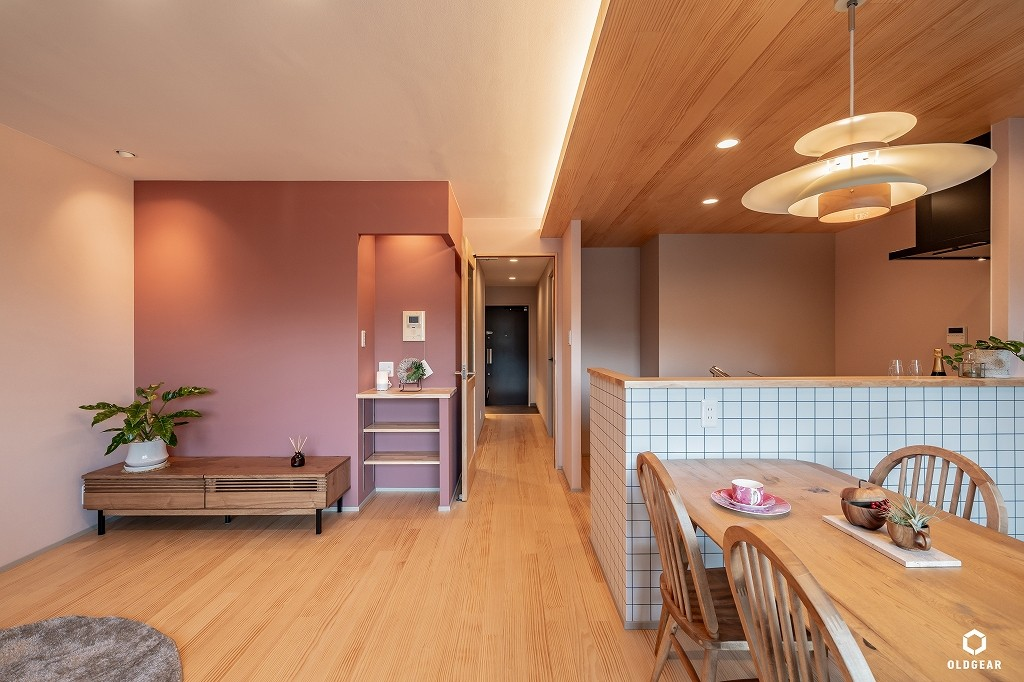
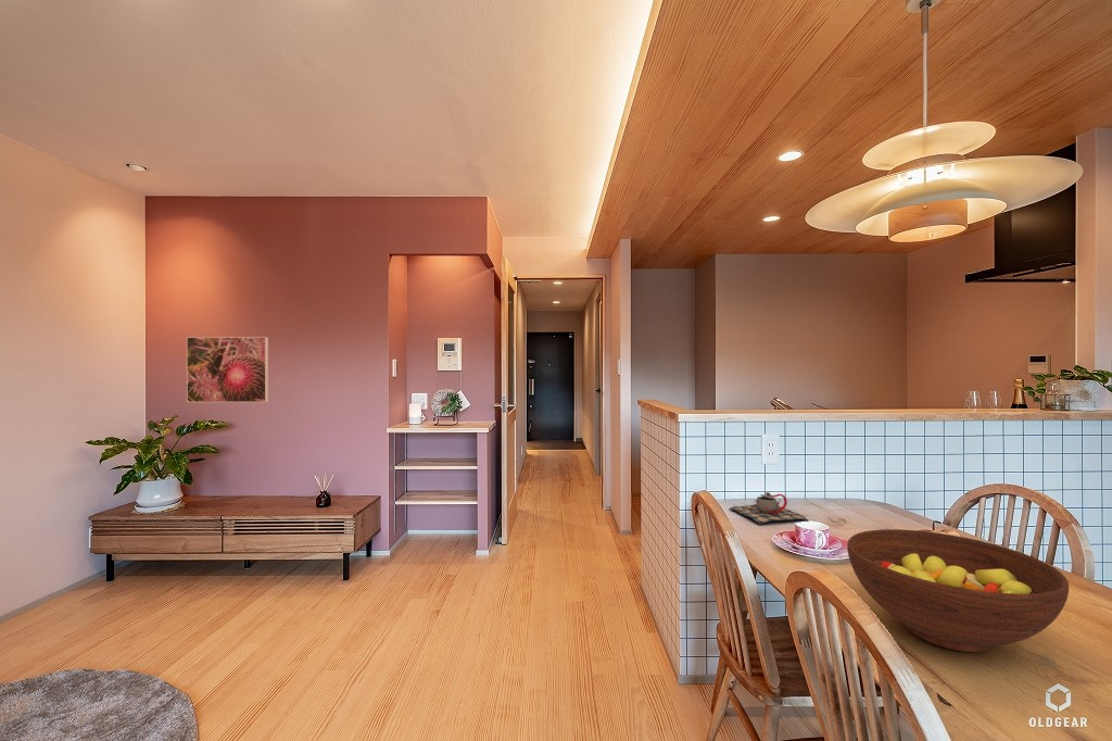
+ teapot [729,491,809,525]
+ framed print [186,336,269,403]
+ fruit bowl [846,528,1070,653]
